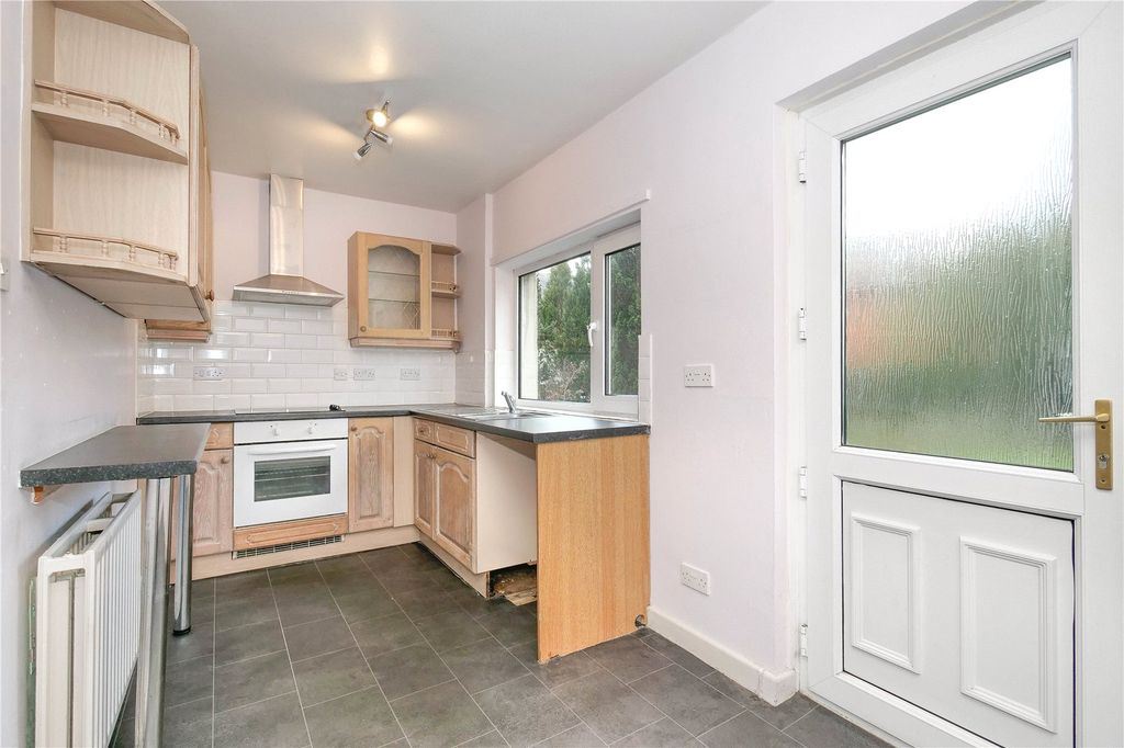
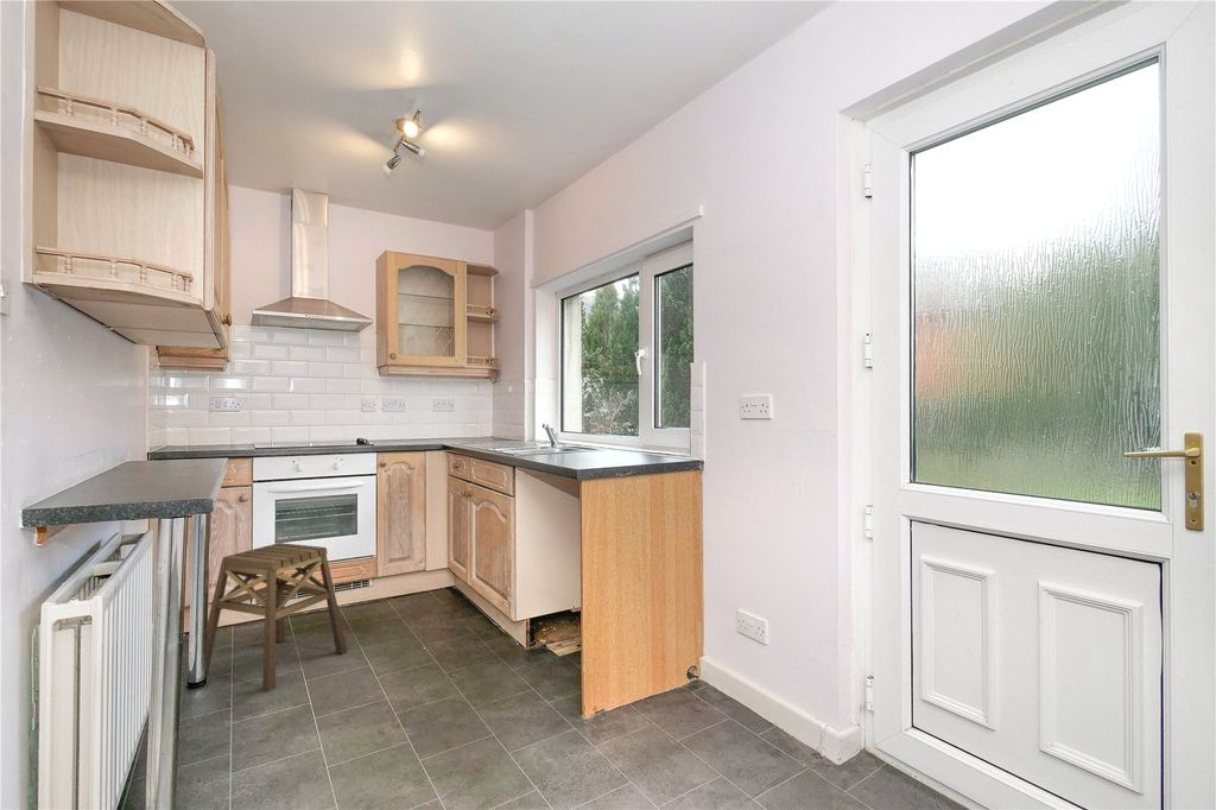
+ stool [205,542,348,694]
